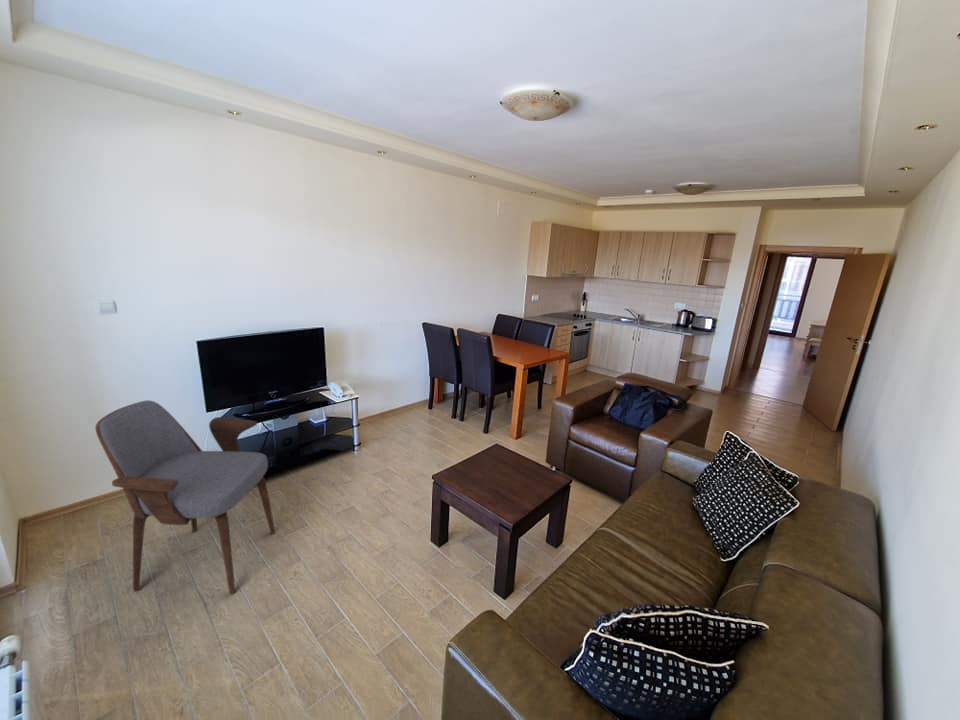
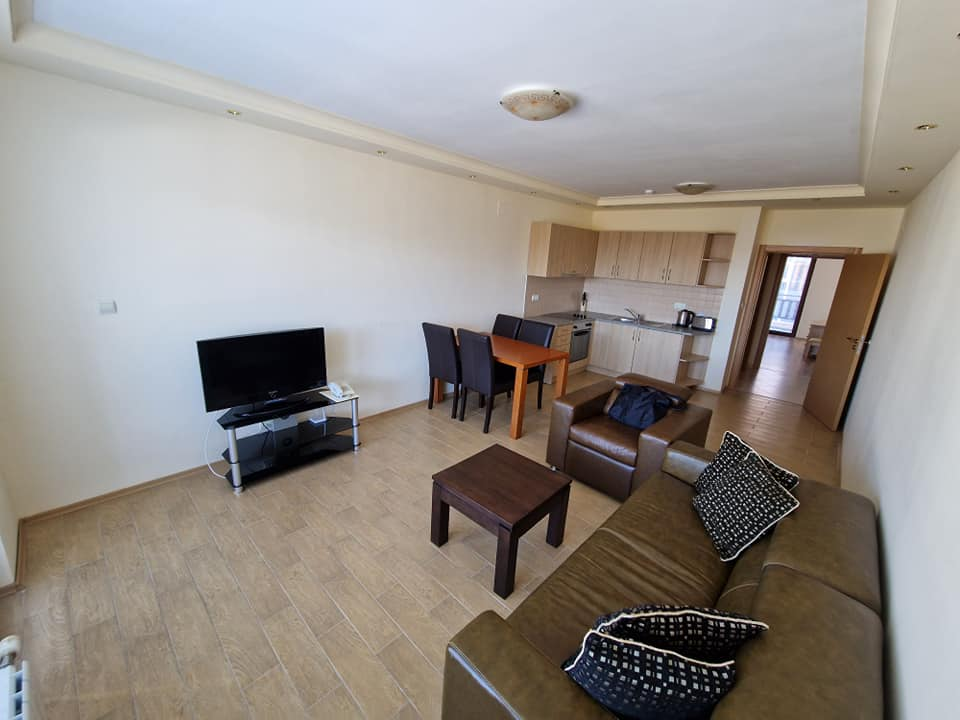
- armchair [94,400,276,595]
